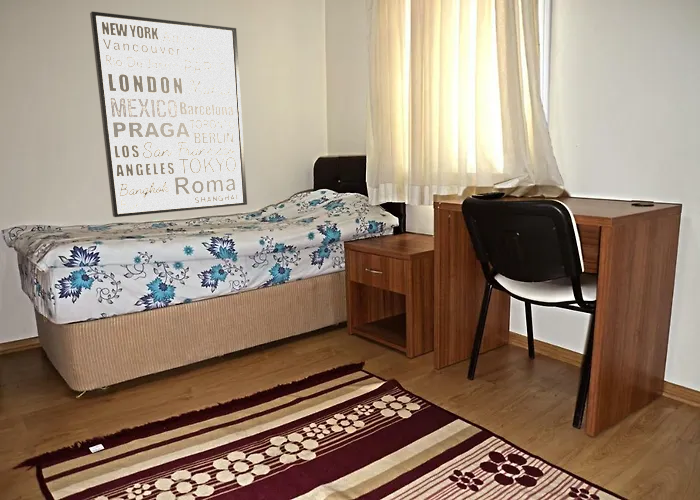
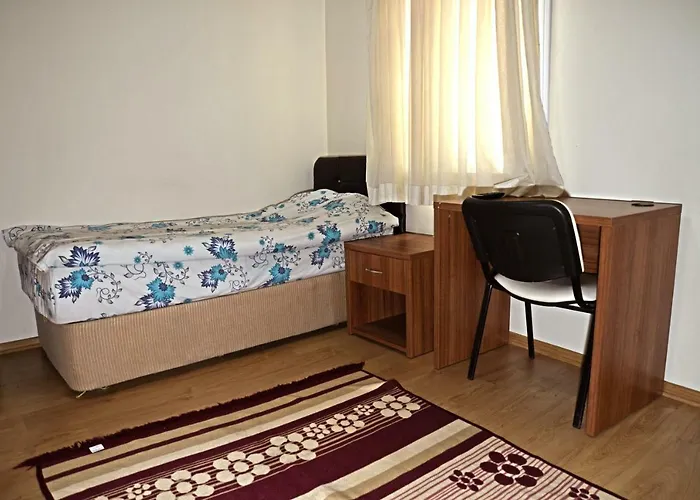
- wall art [89,11,248,218]
